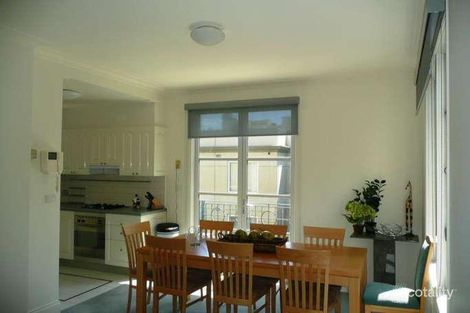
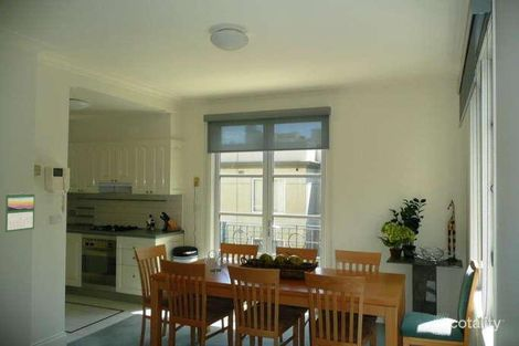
+ calendar [4,191,35,233]
